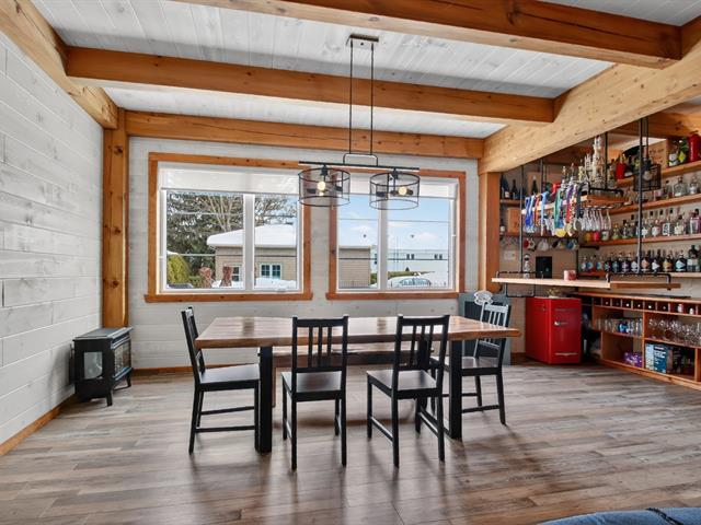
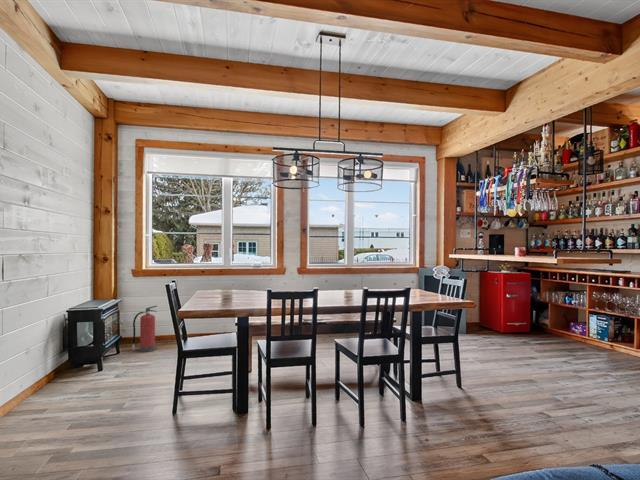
+ fire extinguisher [131,305,158,353]
